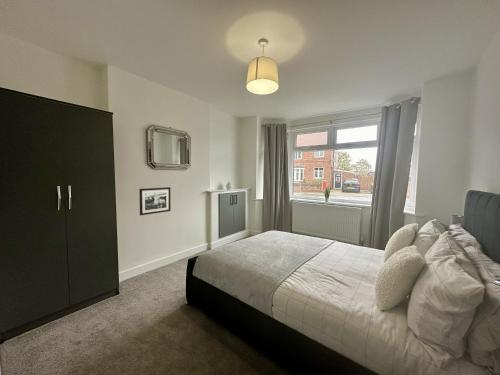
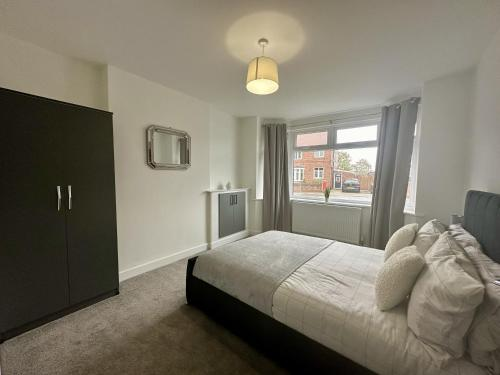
- picture frame [138,186,172,216]
